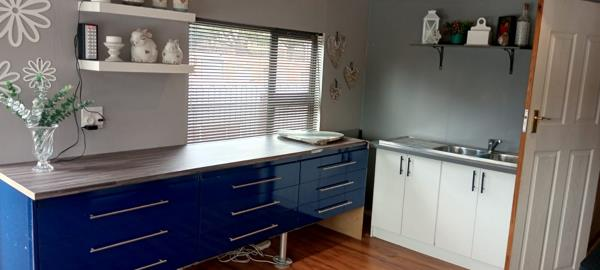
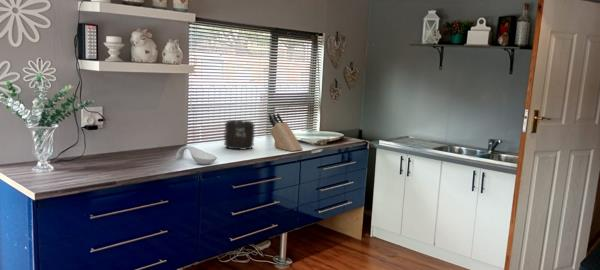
+ knife block [268,112,304,152]
+ spoon rest [175,145,218,166]
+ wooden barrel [223,119,256,151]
